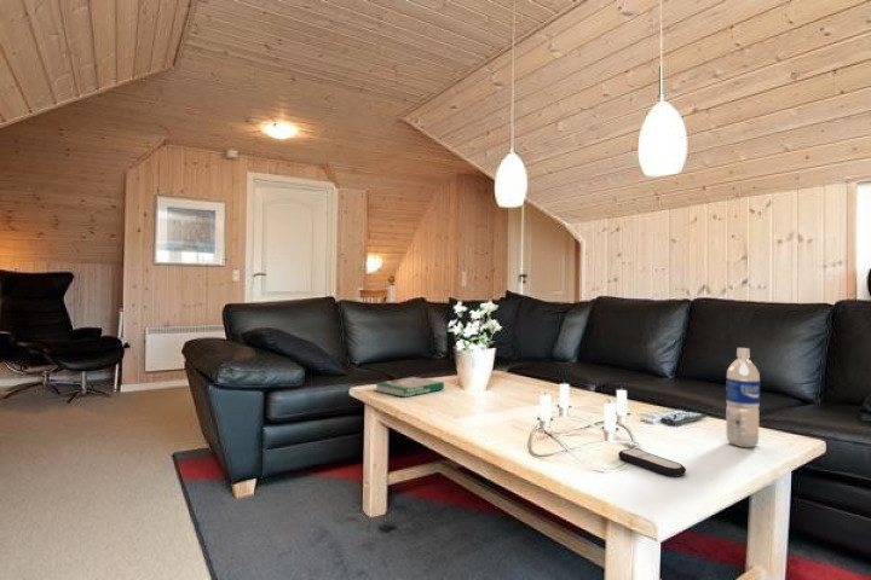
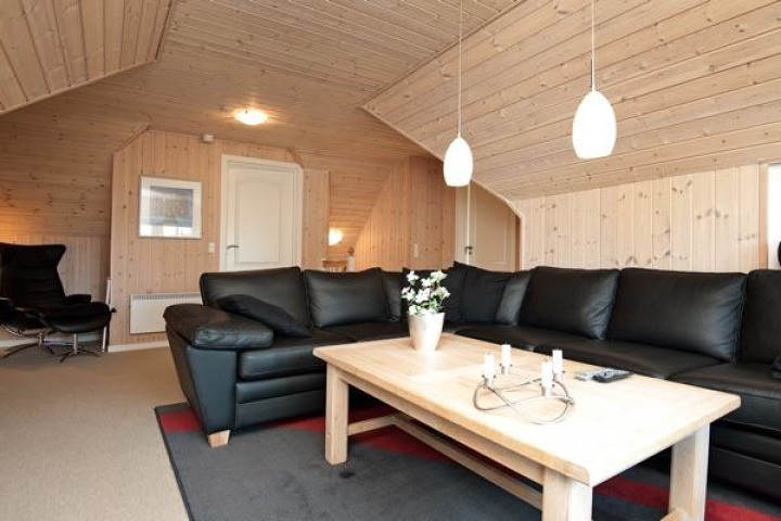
- book [373,376,445,399]
- remote control [617,447,687,477]
- water bottle [725,347,761,448]
